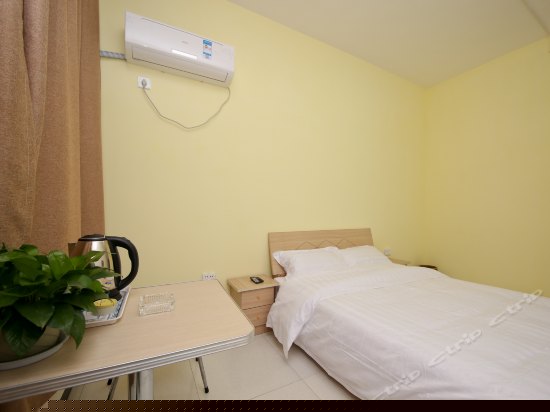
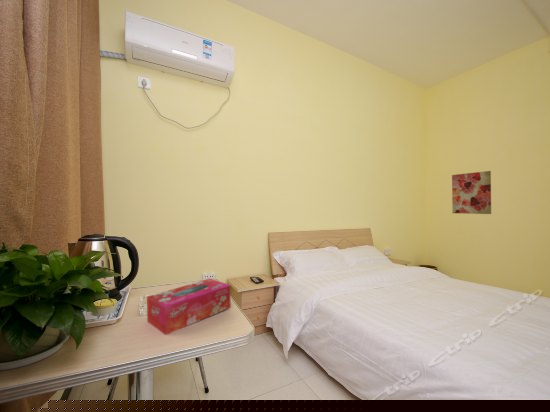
+ tissue box [146,278,232,336]
+ wall art [451,170,492,215]
